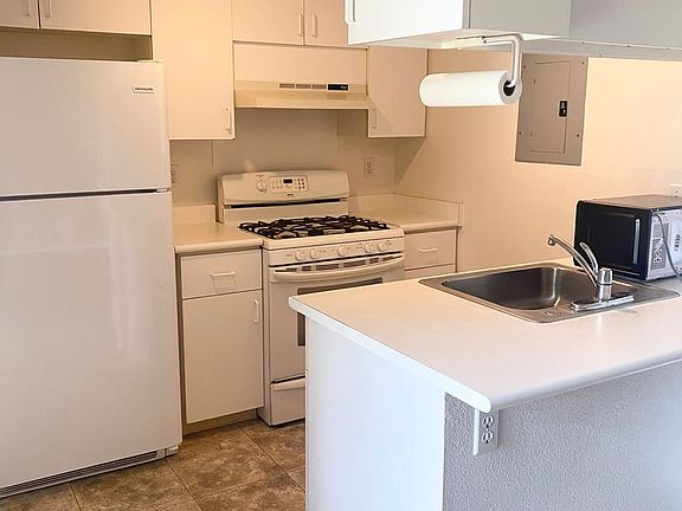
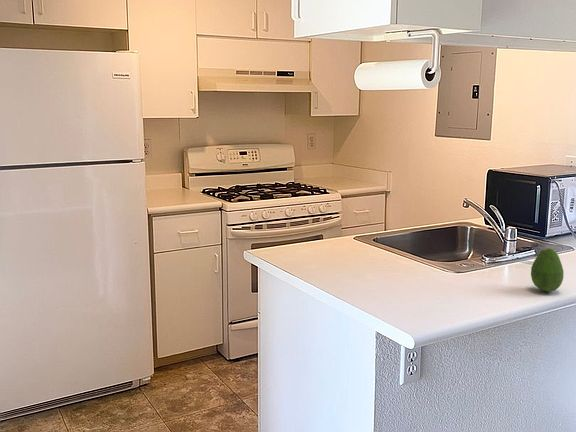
+ fruit [530,247,565,293]
